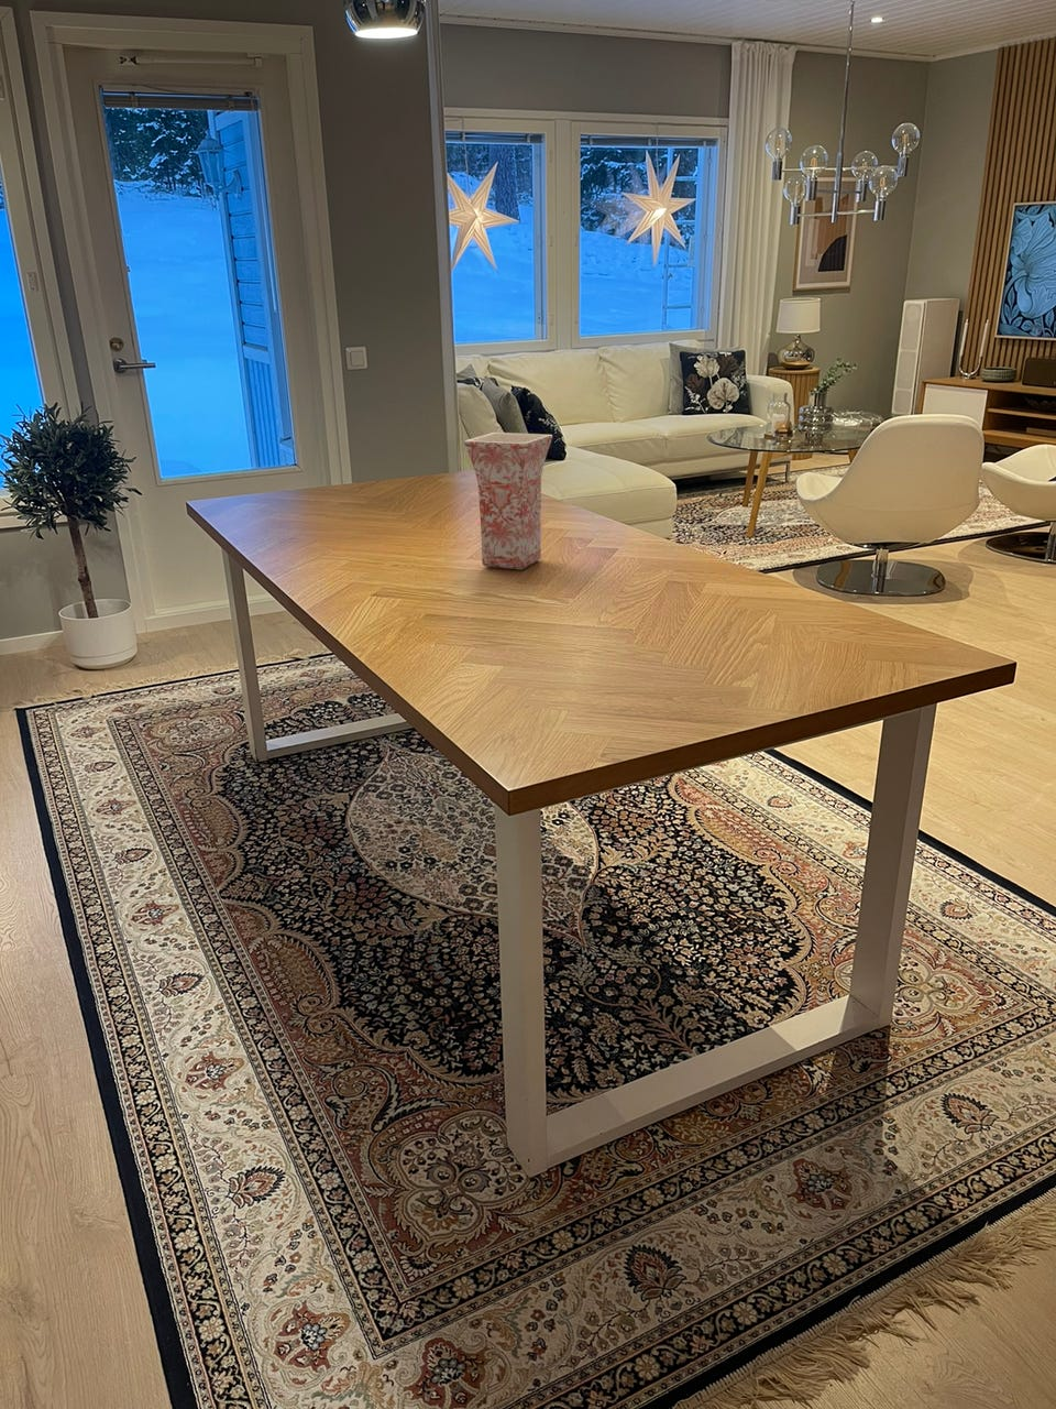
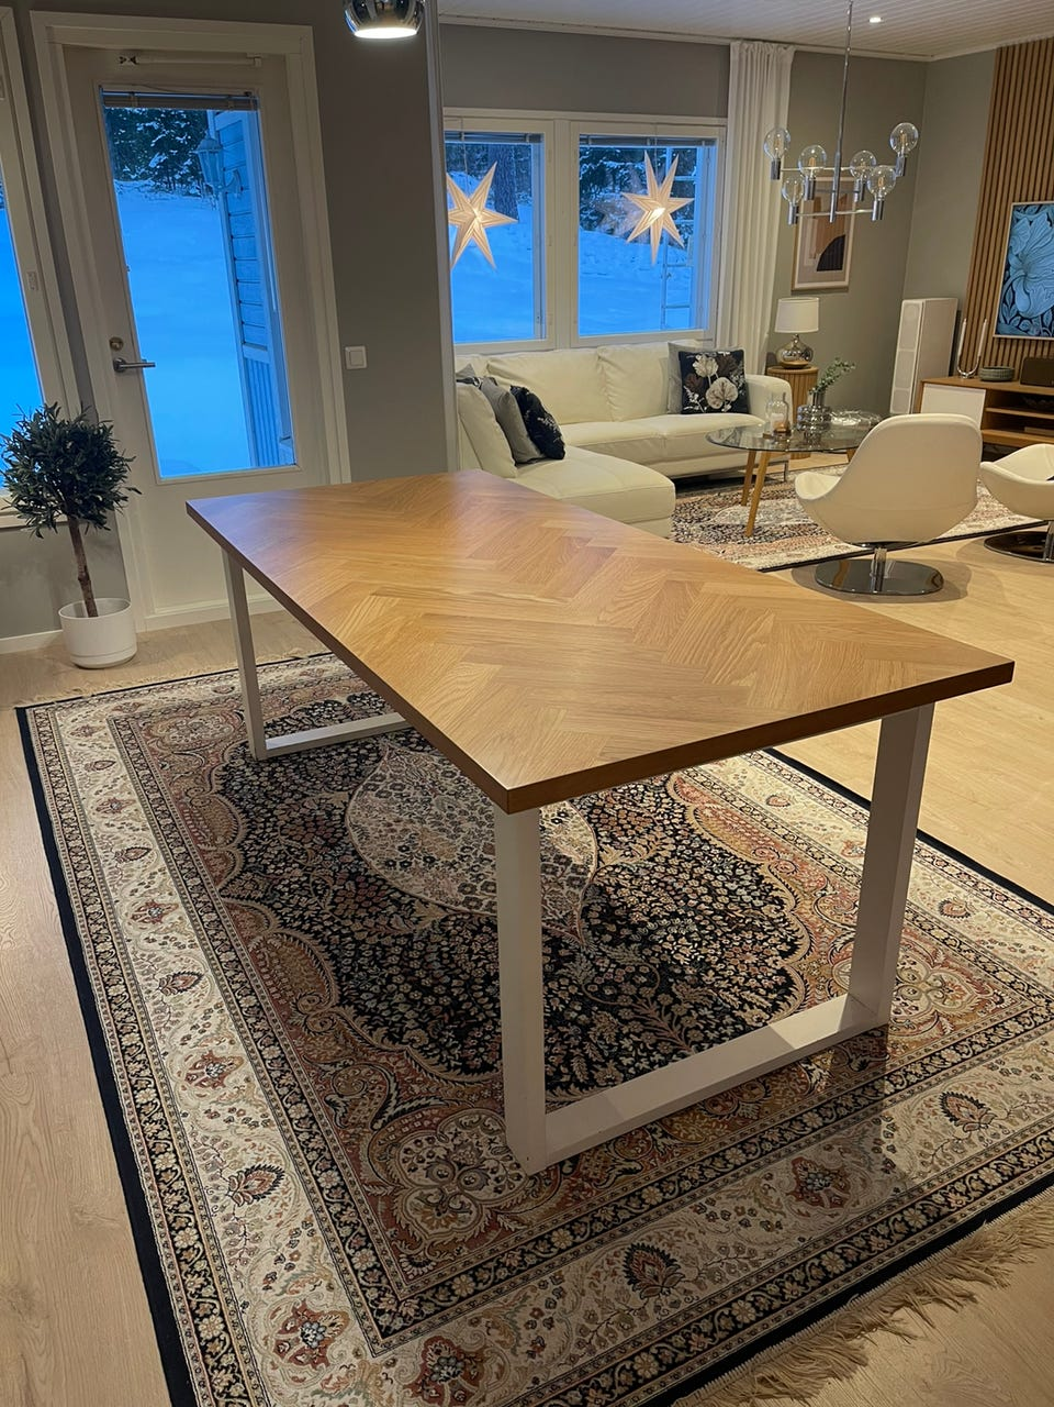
- vase [463,432,554,571]
